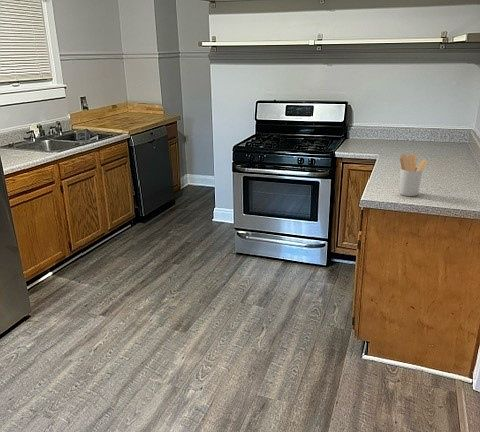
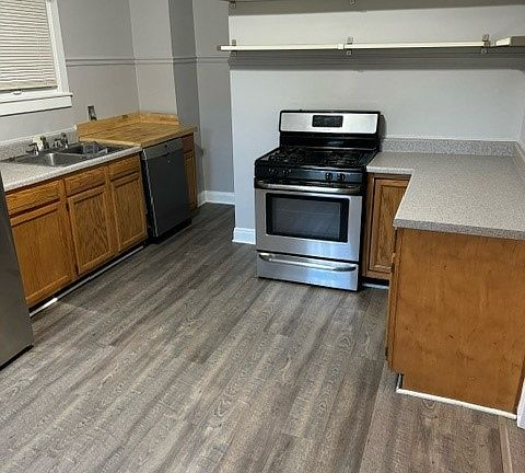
- utensil holder [399,153,428,197]
